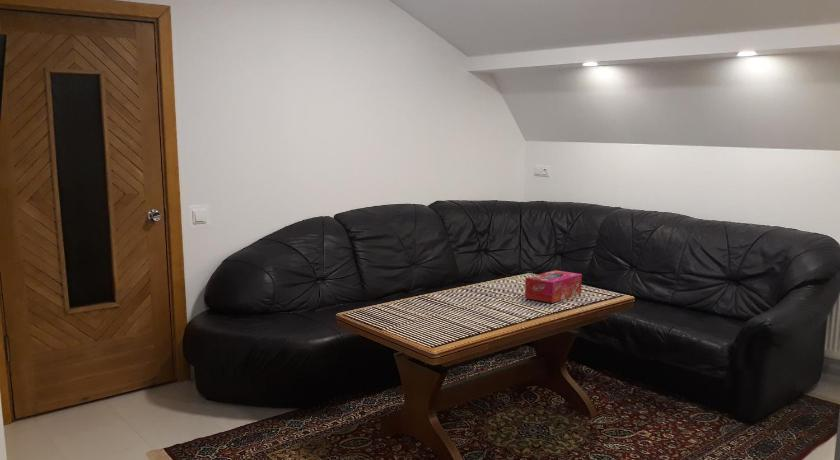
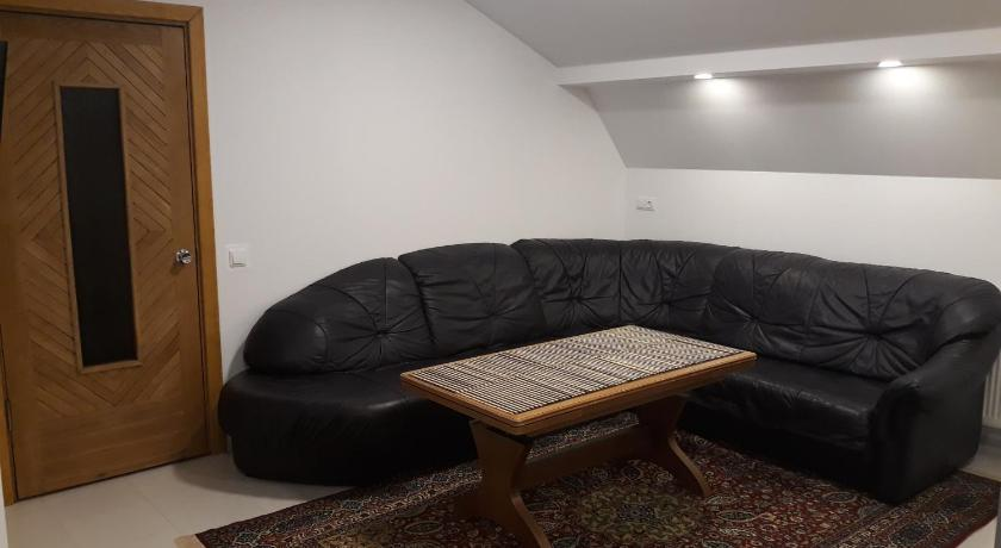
- tissue box [524,269,583,304]
